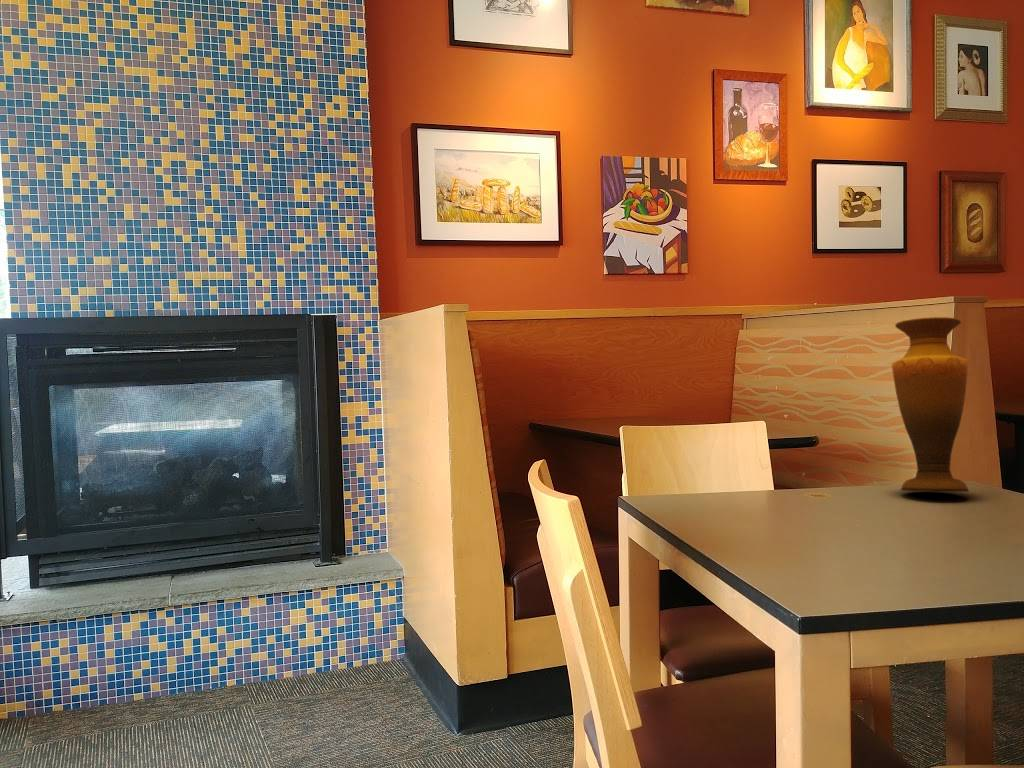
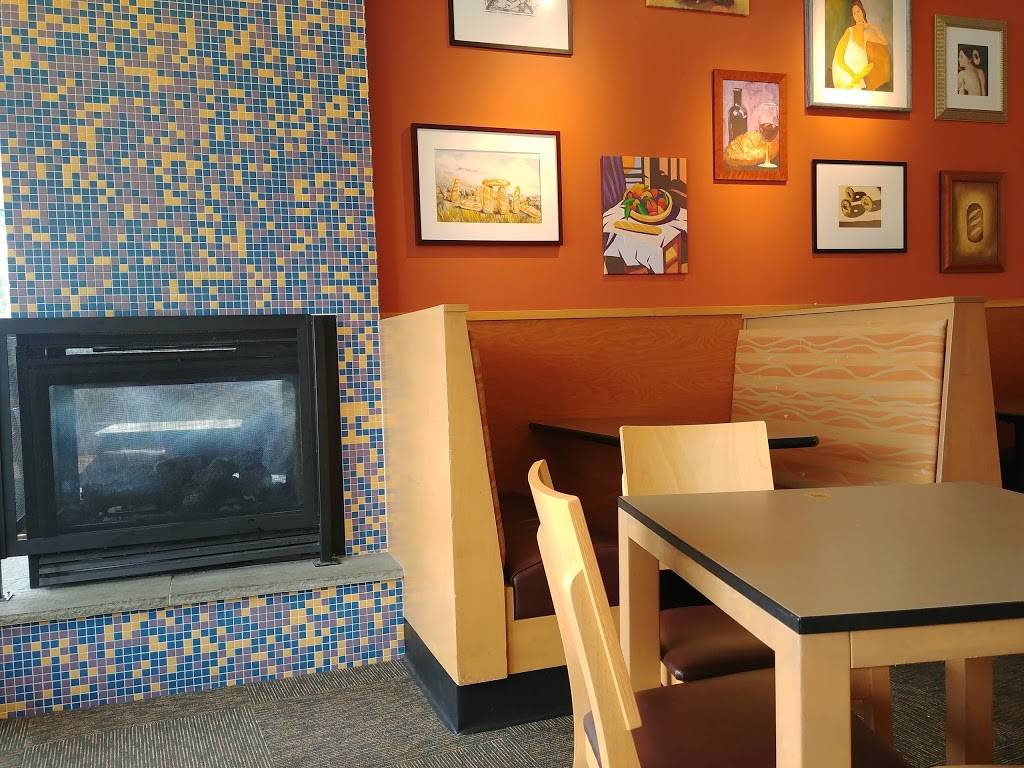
- vase [891,316,970,493]
